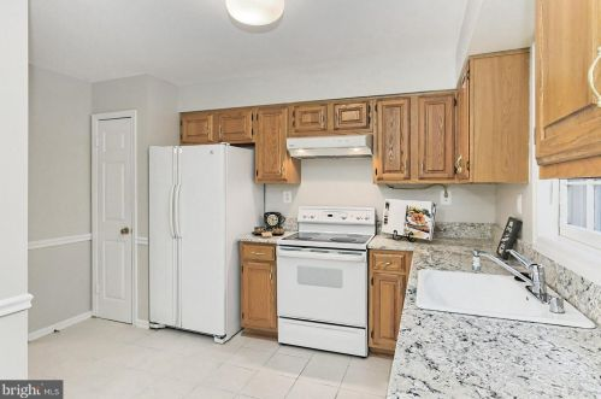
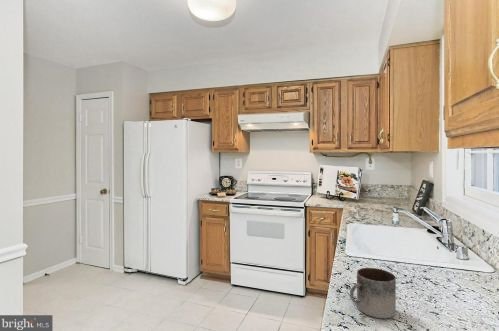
+ mug [349,267,397,319]
